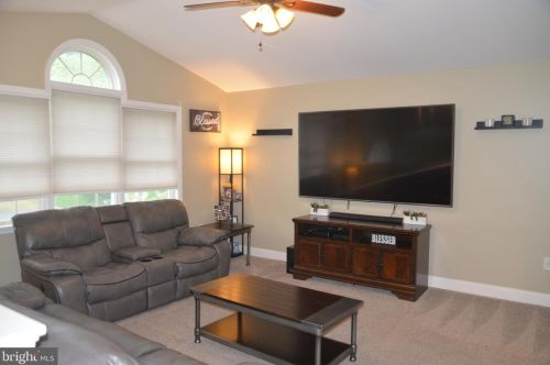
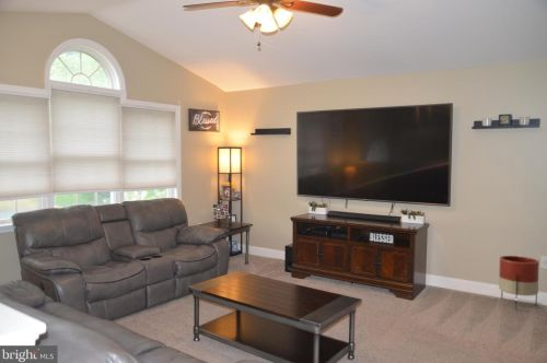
+ planter [498,255,540,311]
